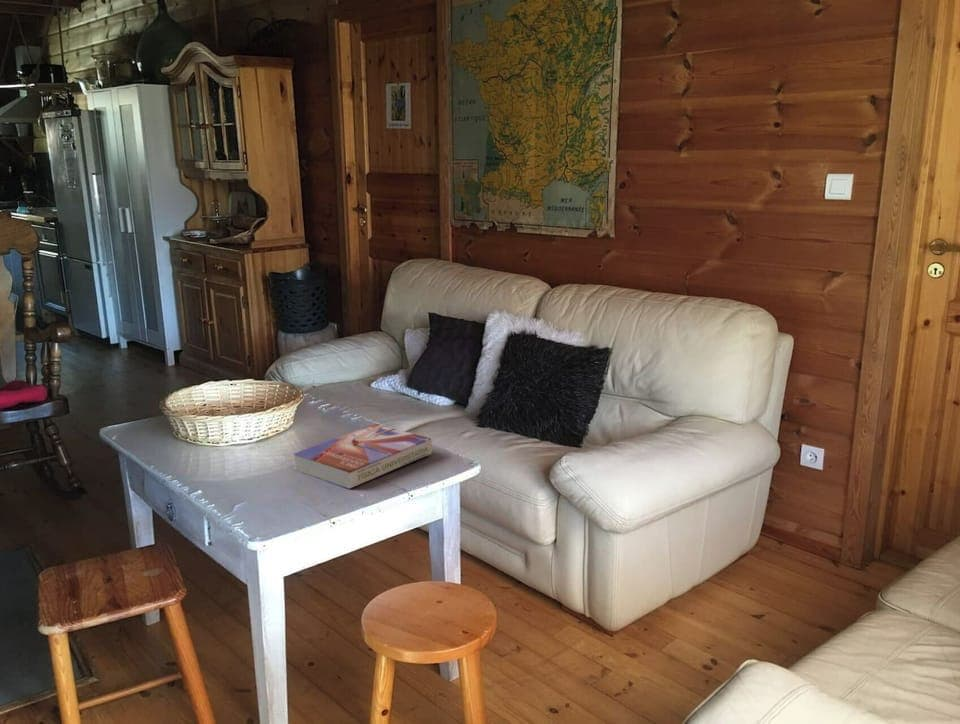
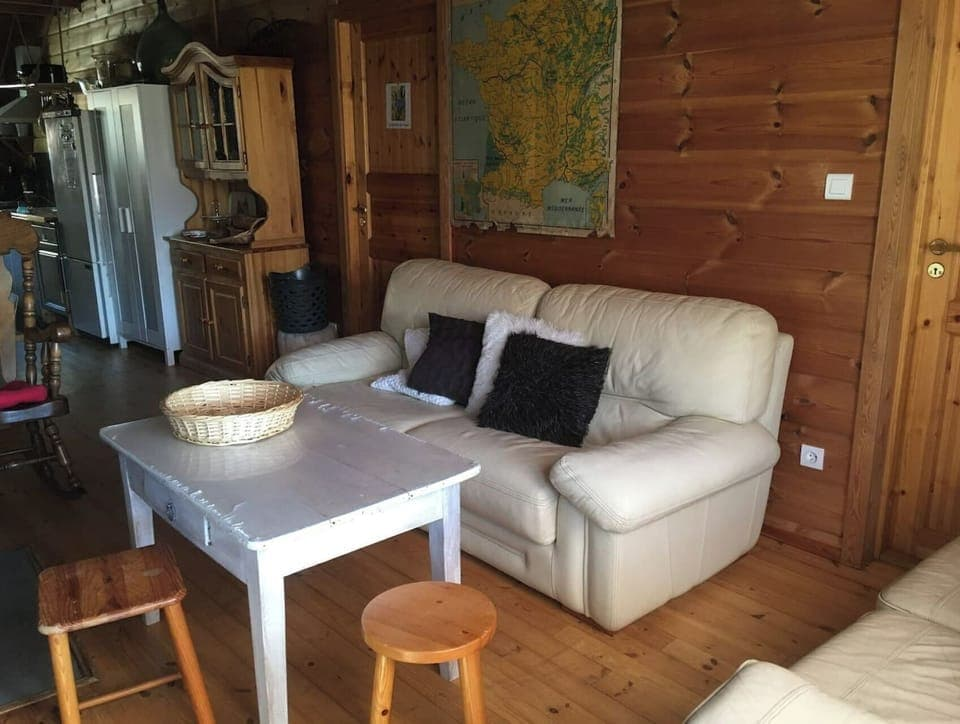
- textbook [292,423,433,490]
